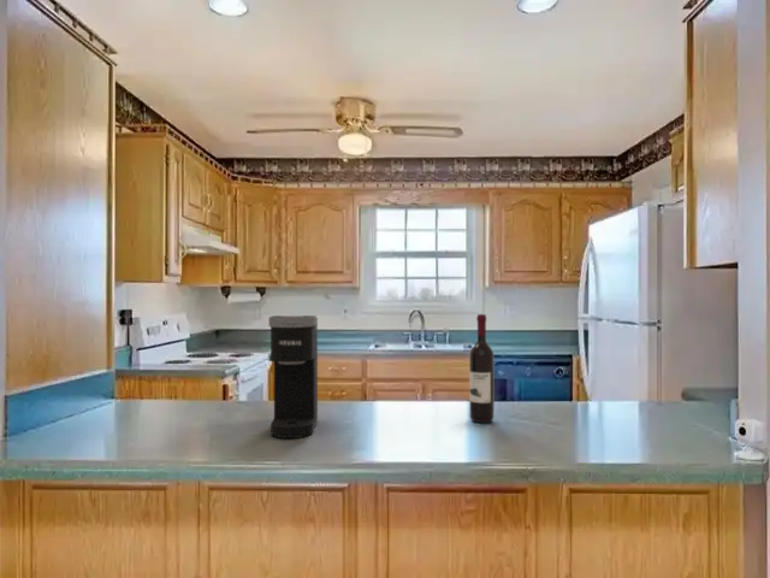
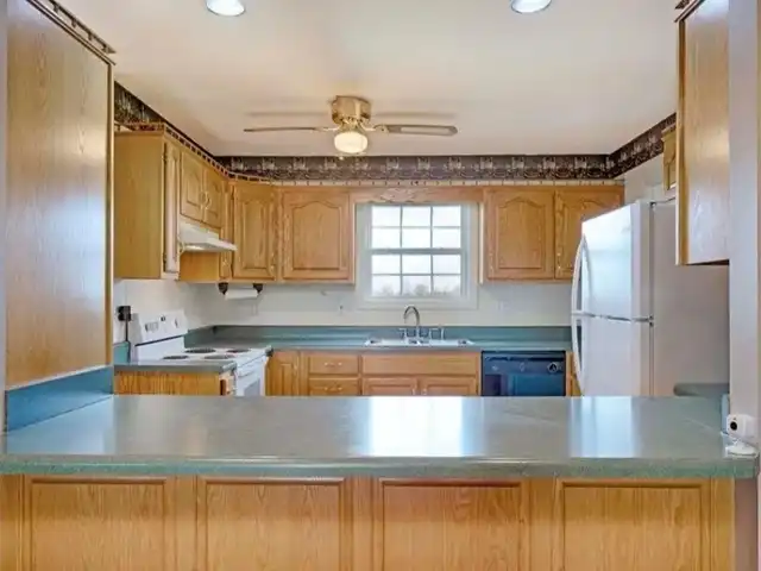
- coffee maker [268,314,319,440]
- wine bottle [468,313,496,424]
